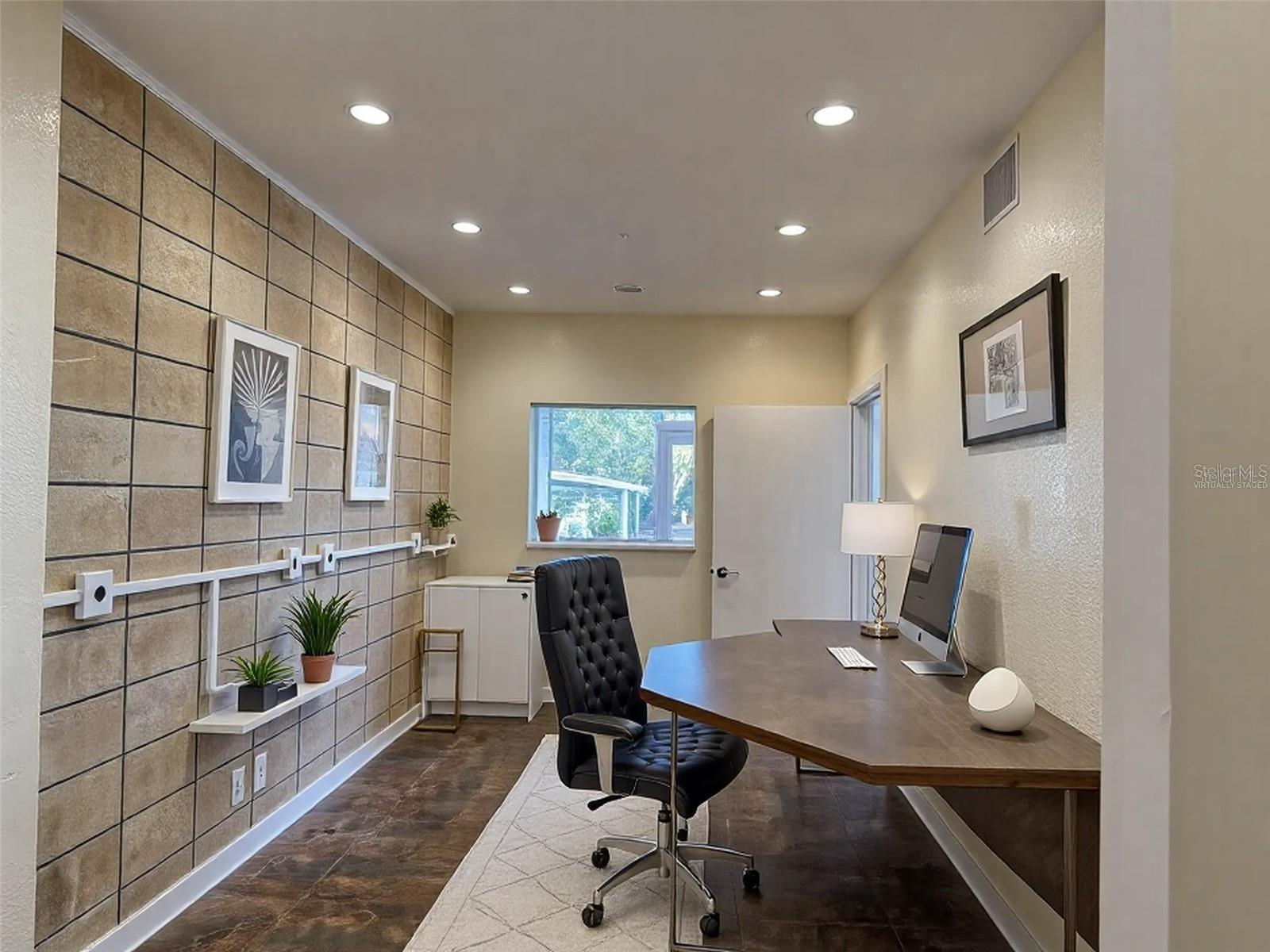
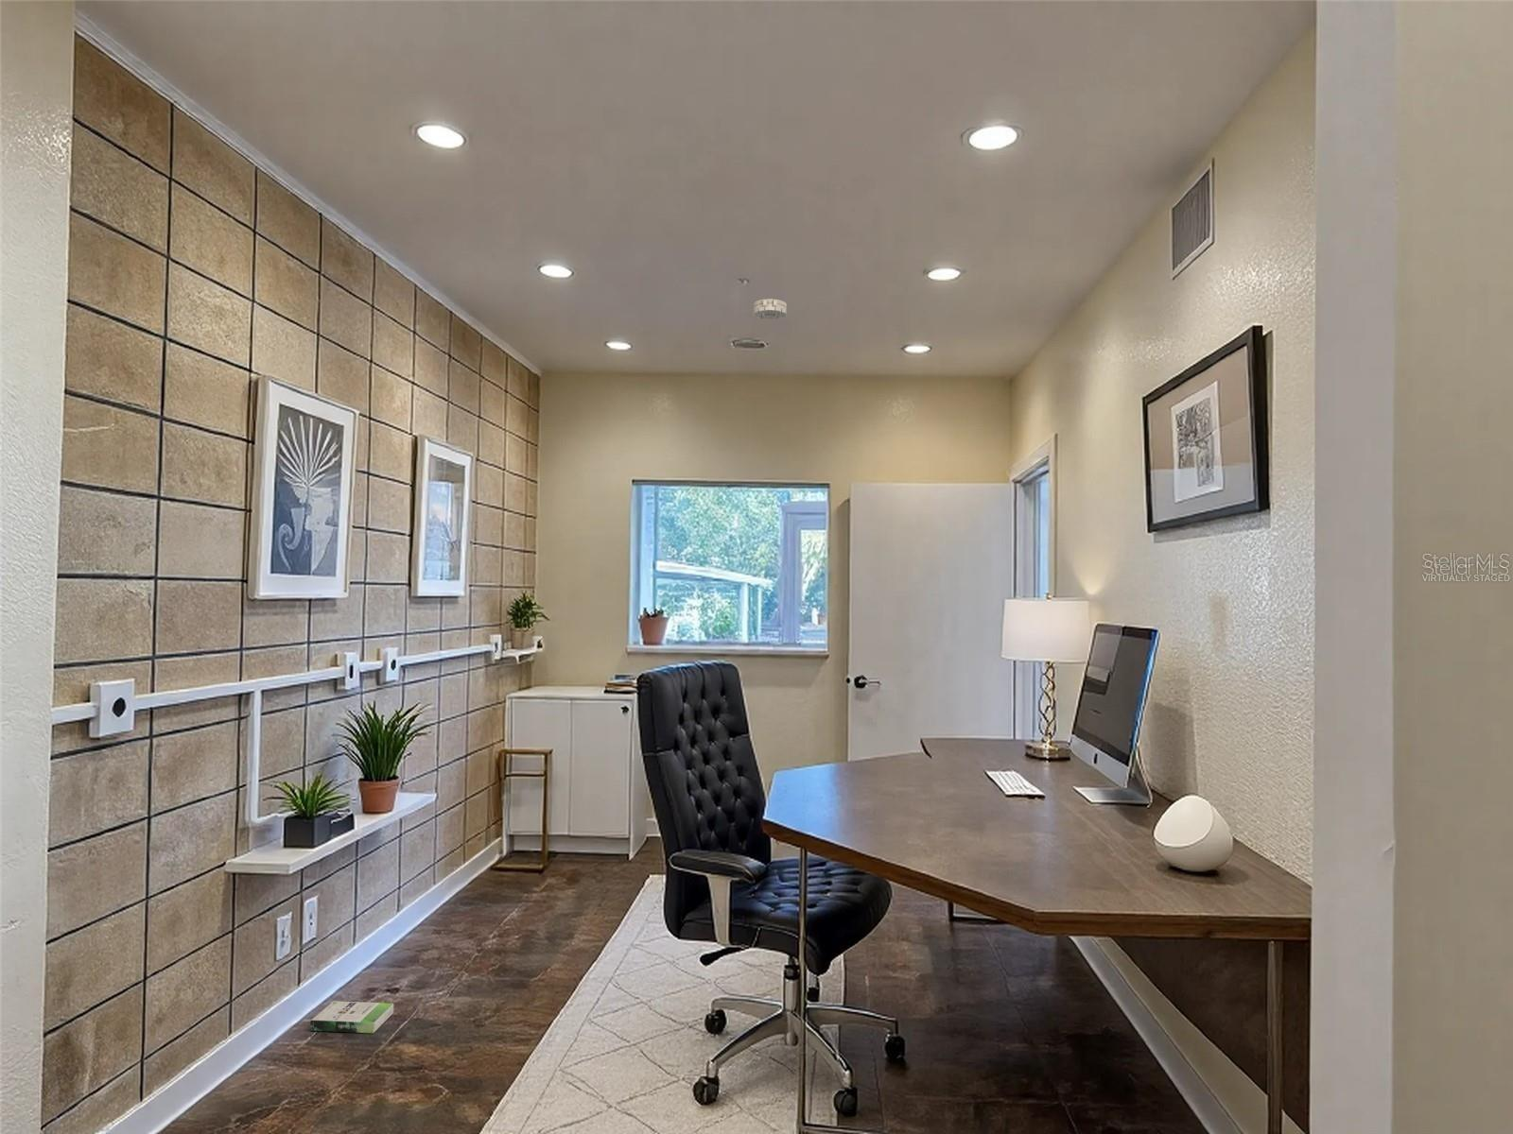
+ box [310,999,394,1034]
+ smoke detector [753,298,787,320]
